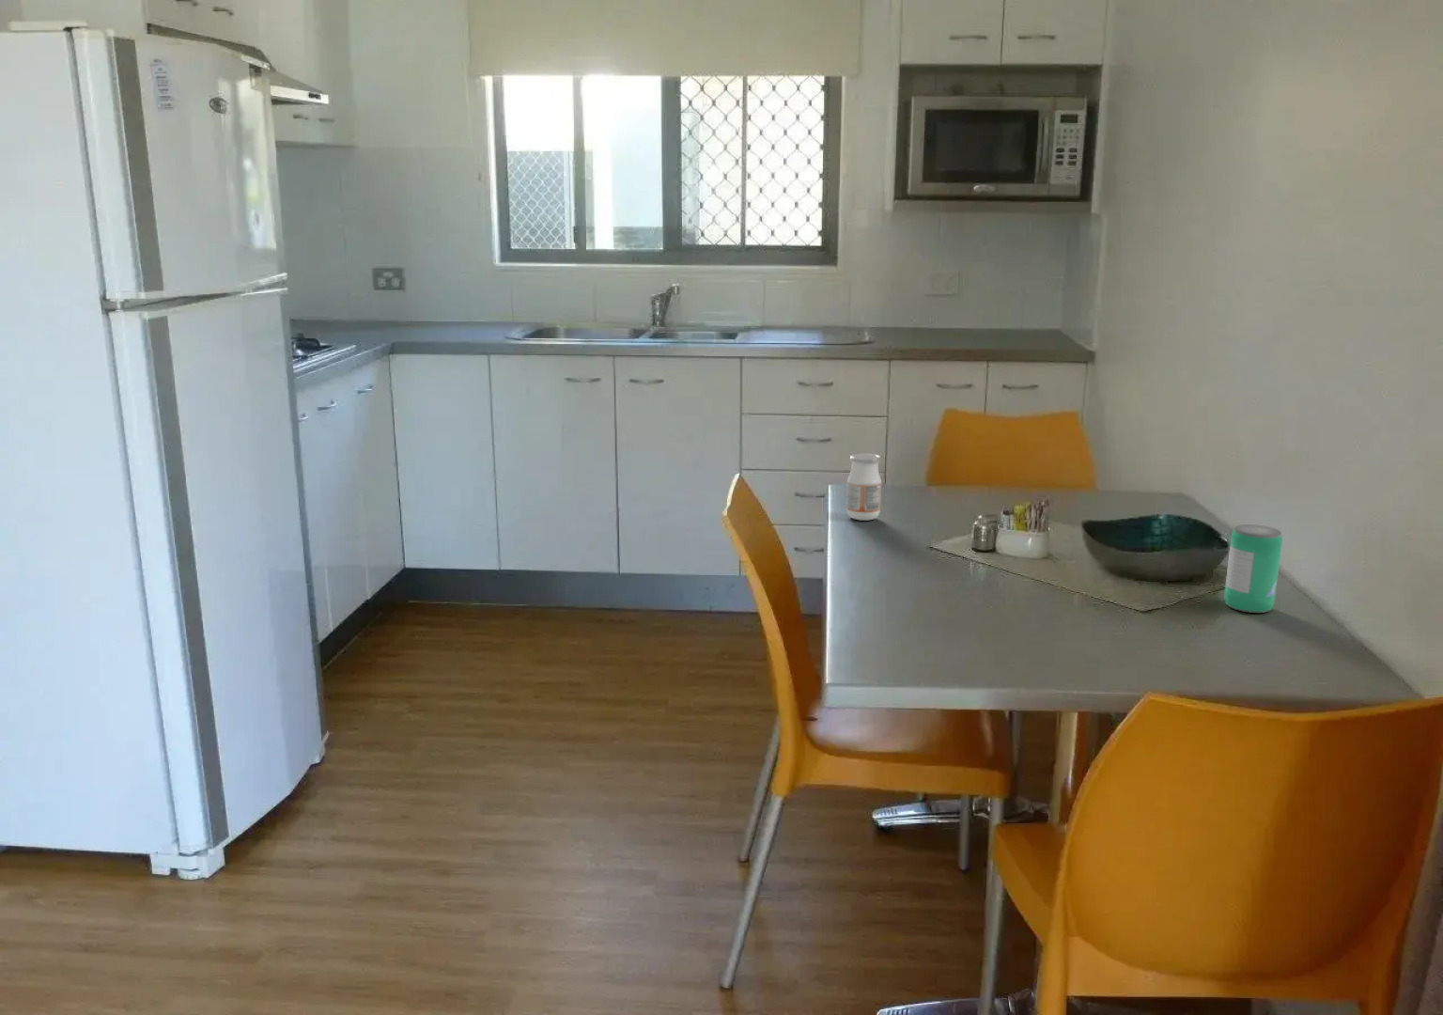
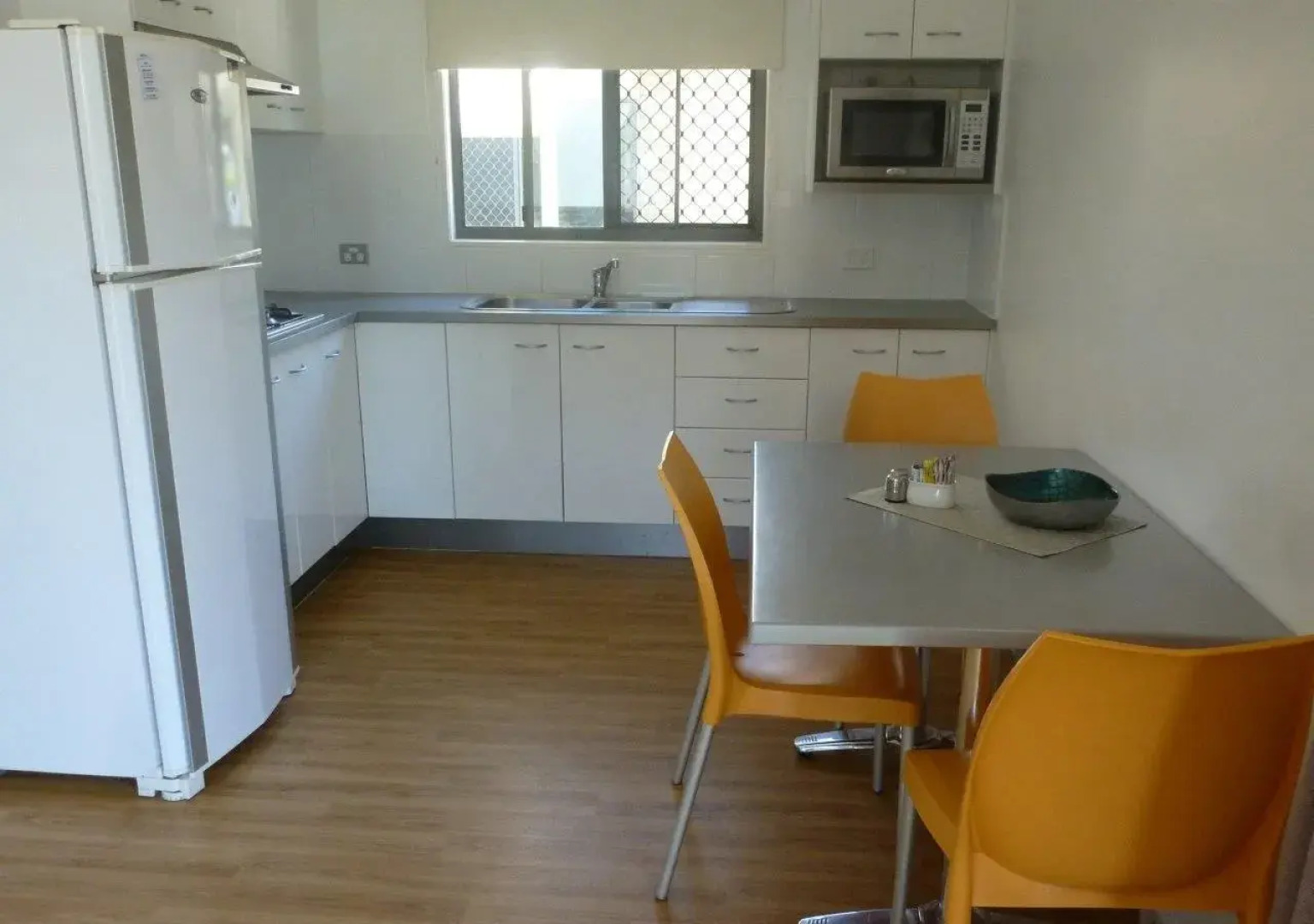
- jam jar [846,453,882,522]
- beverage can [1223,524,1284,614]
